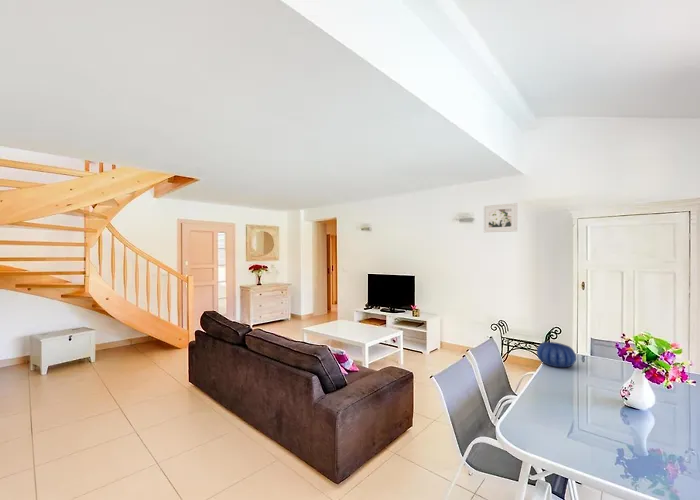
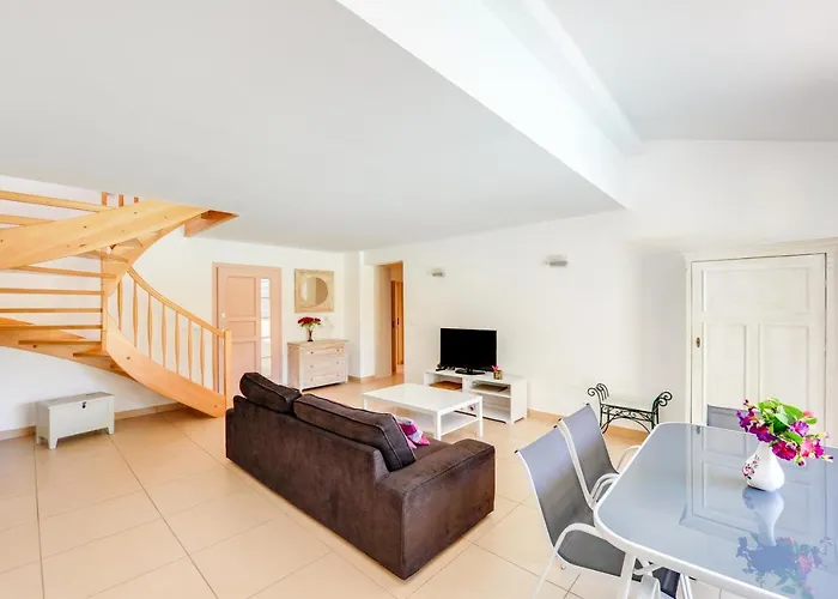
- decorative bowl [536,341,577,368]
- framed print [483,202,518,233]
